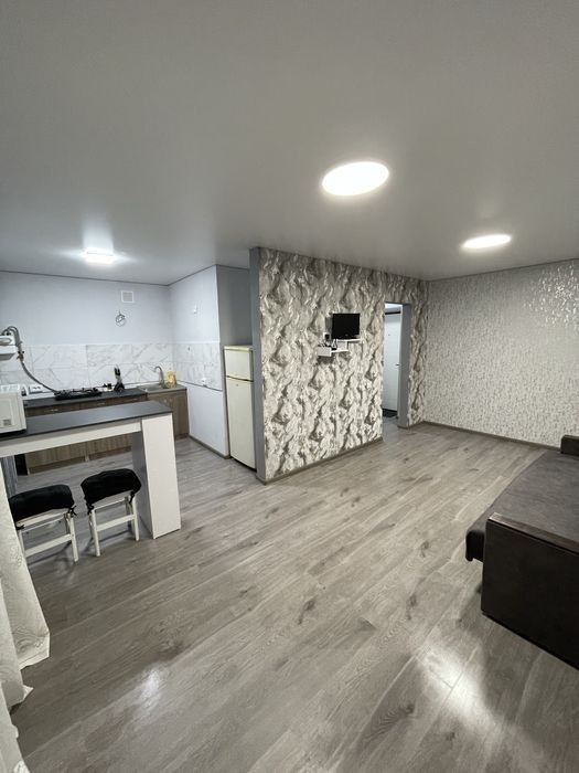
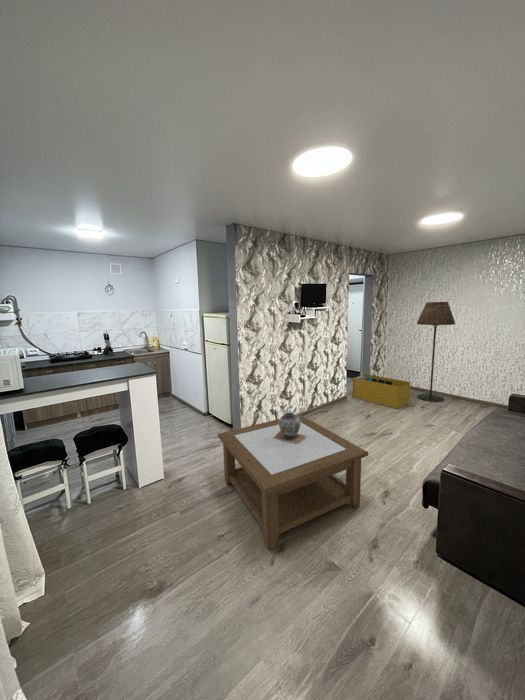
+ coffee table [217,413,369,551]
+ decorative vase [274,410,306,444]
+ storage bin [352,373,412,410]
+ floor lamp [416,301,456,403]
